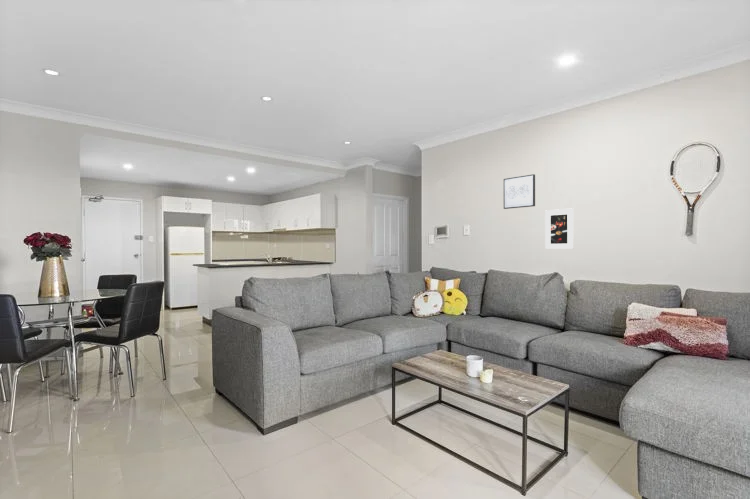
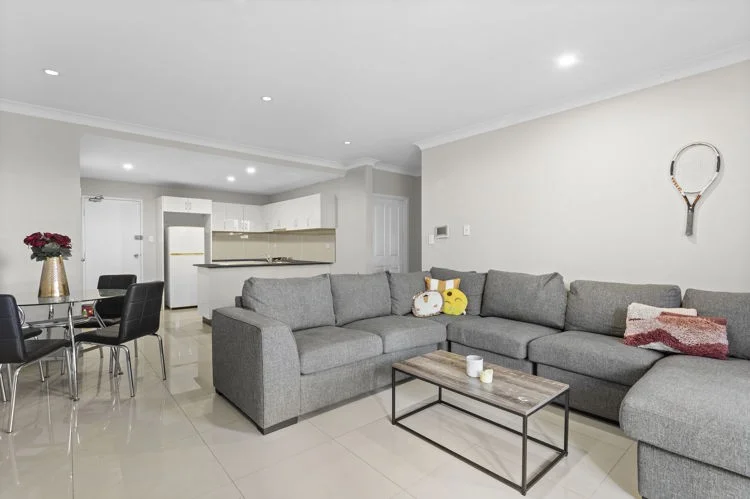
- wall art [503,173,536,210]
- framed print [544,207,575,250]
